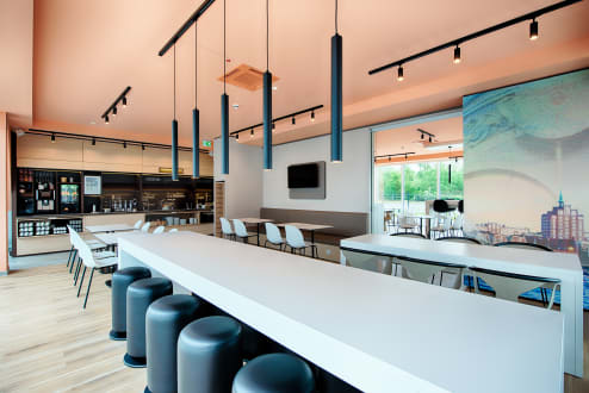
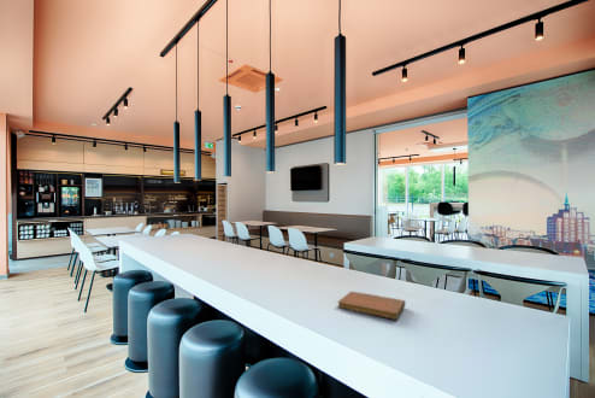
+ notebook [337,291,406,321]
